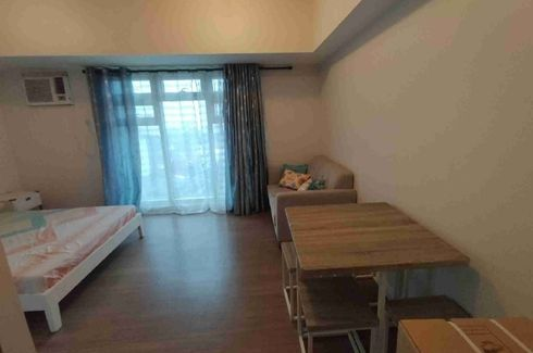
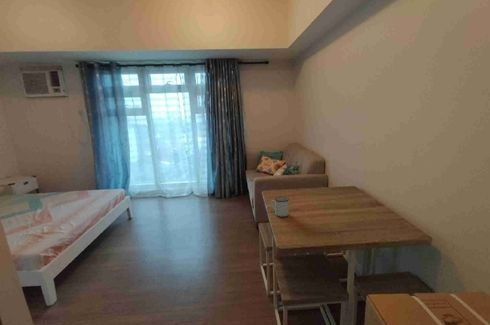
+ mug [270,196,290,218]
